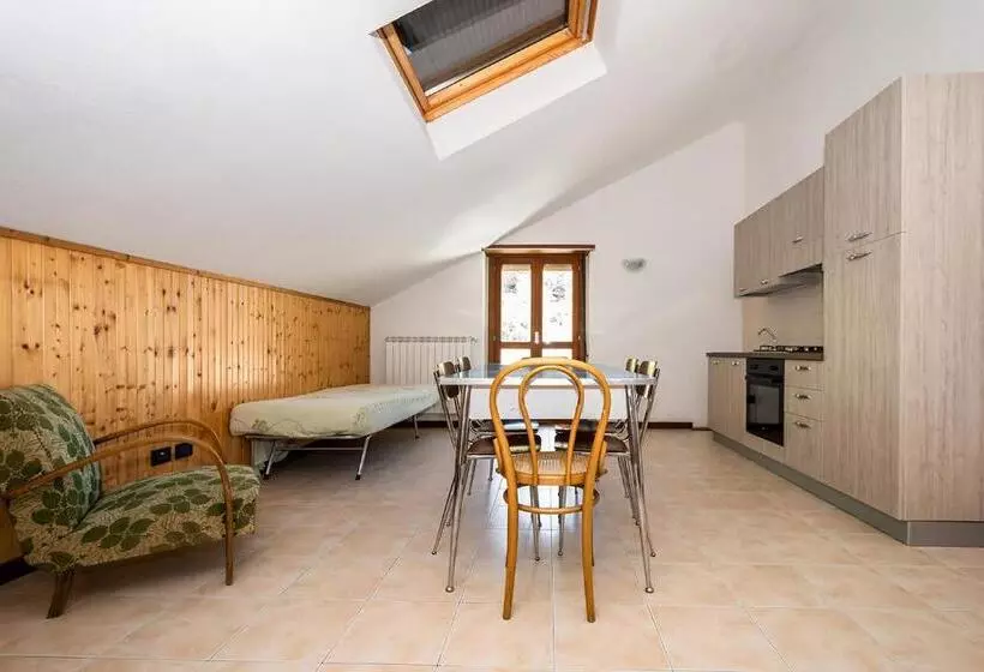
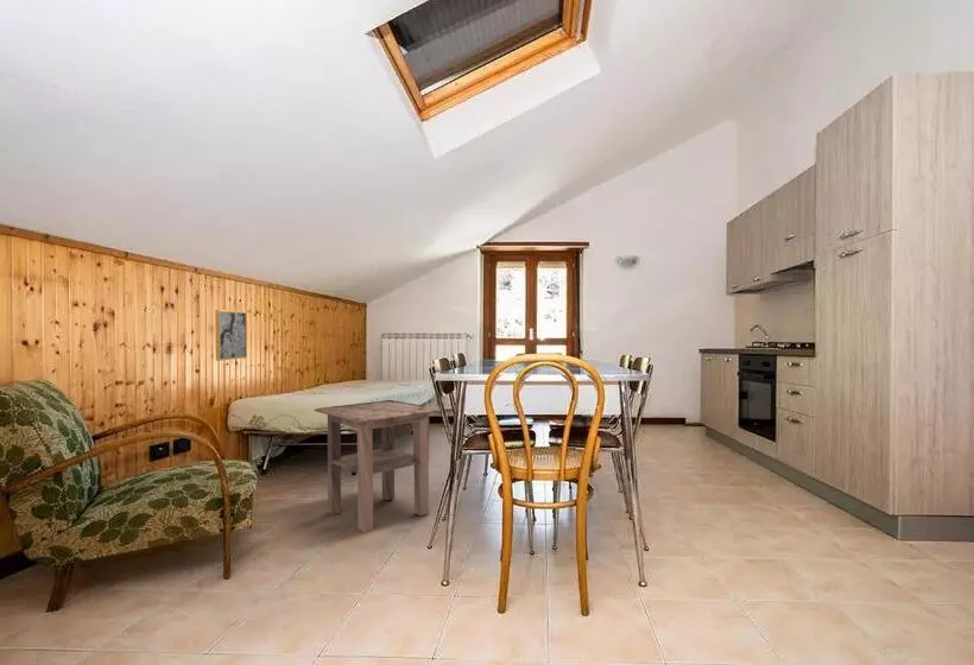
+ side table [314,399,442,533]
+ wall art [214,309,248,362]
